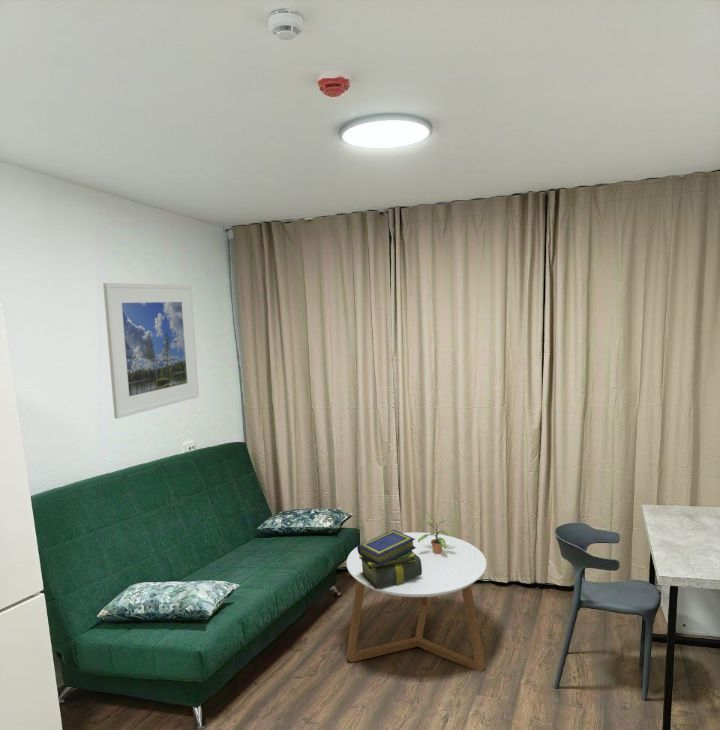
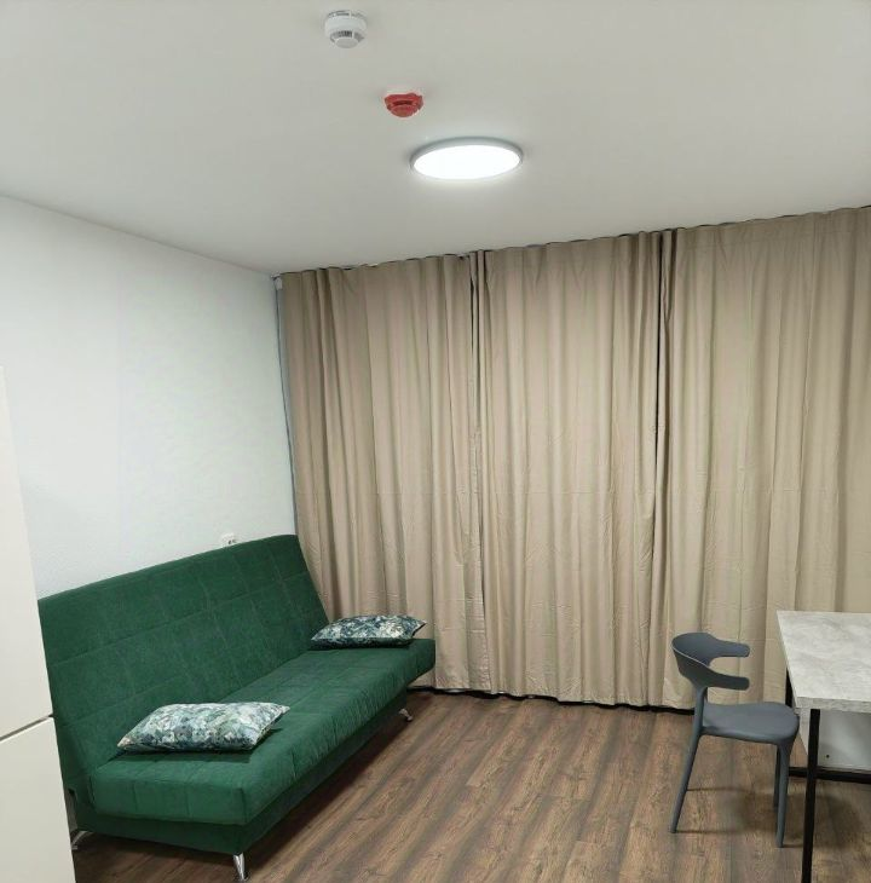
- potted plant [418,511,454,554]
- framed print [102,282,200,420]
- stack of books [356,529,422,589]
- coffee table [345,531,487,673]
